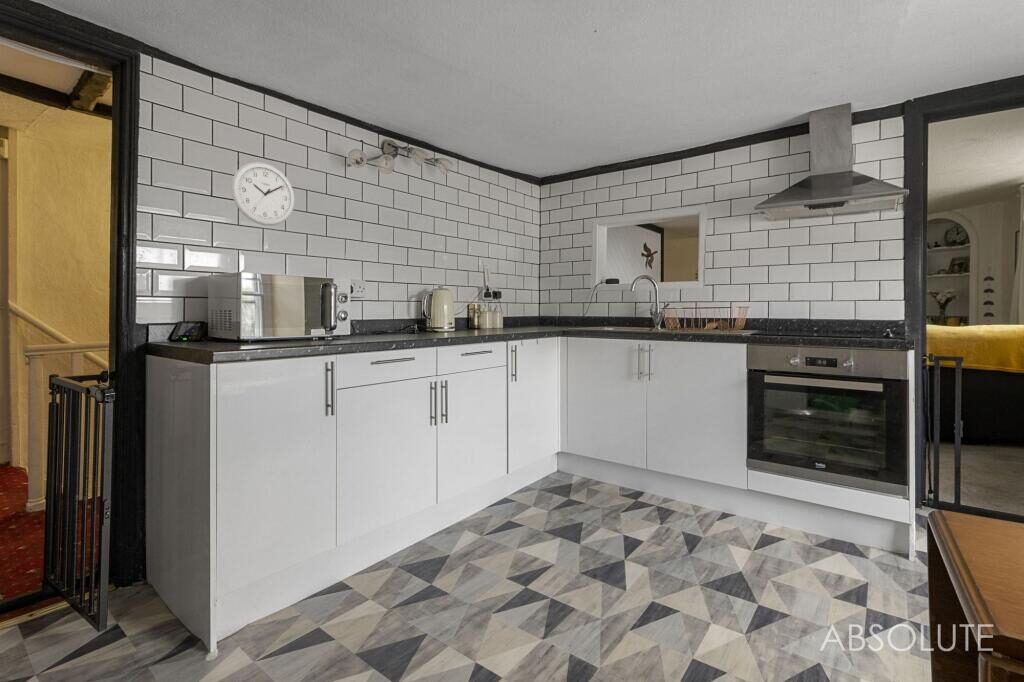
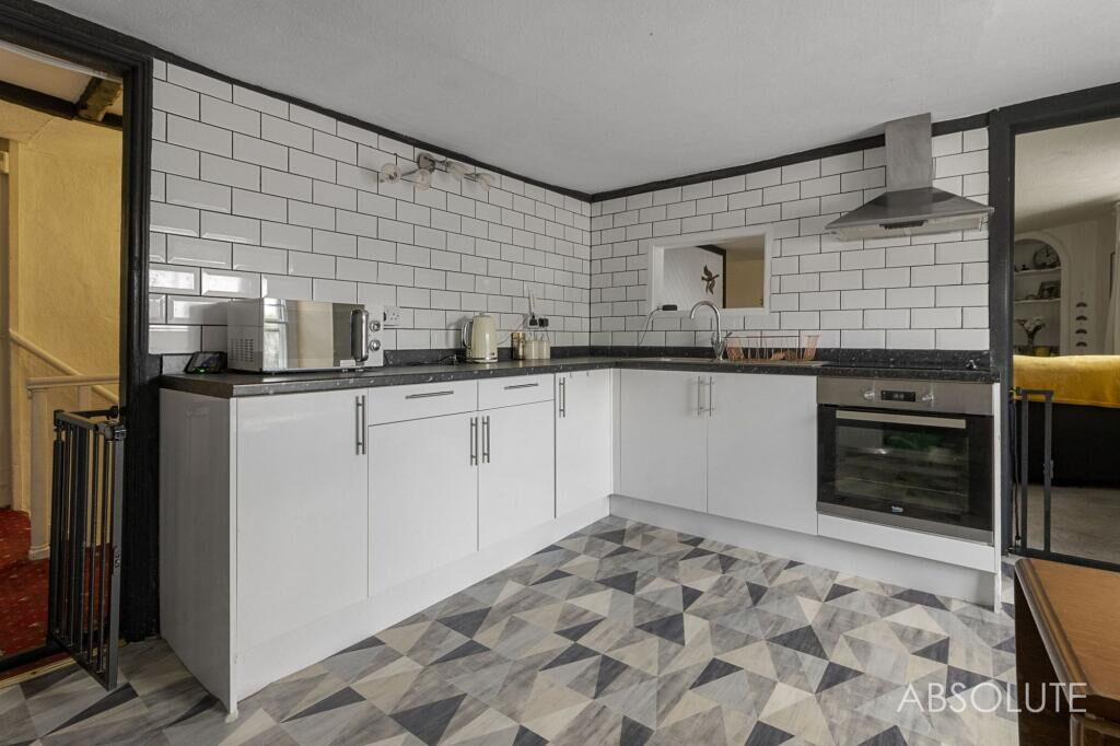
- wall clock [230,161,296,227]
